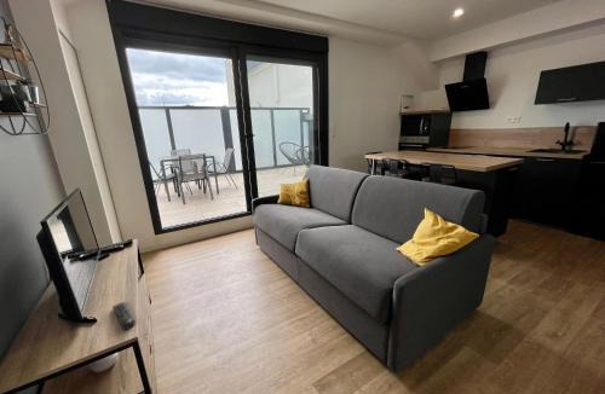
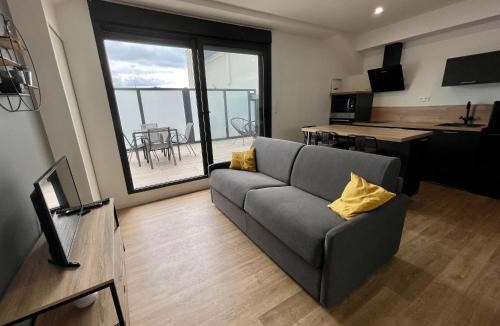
- remote control [111,301,137,331]
